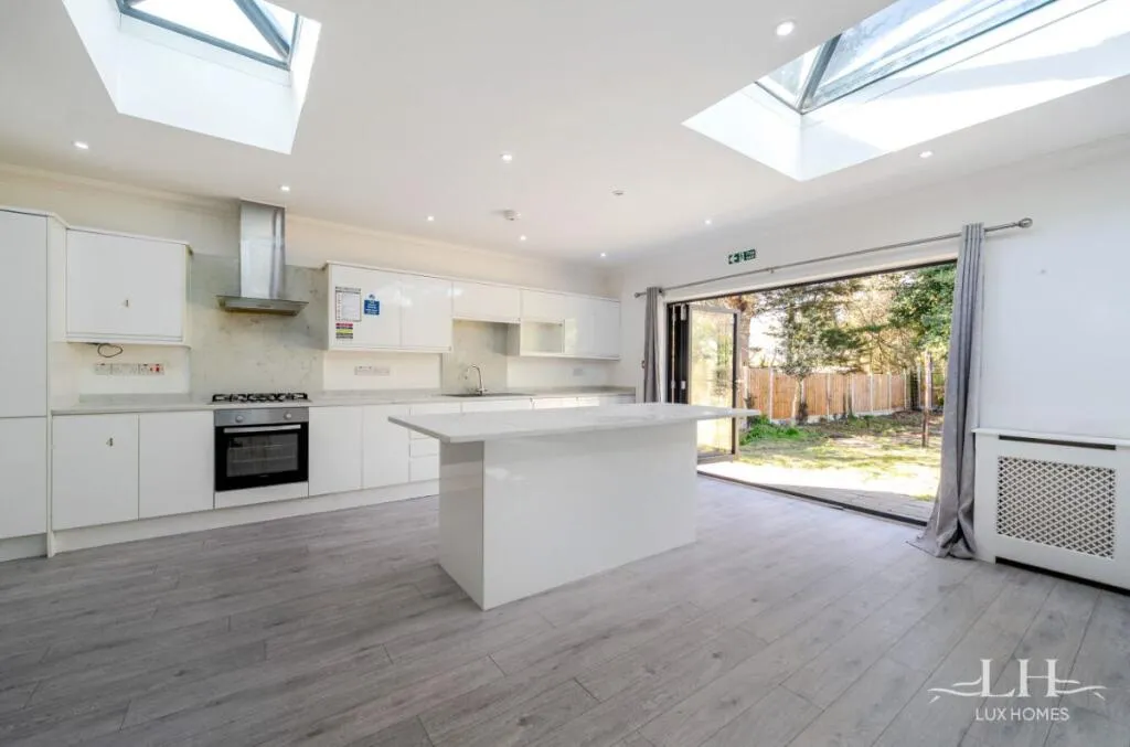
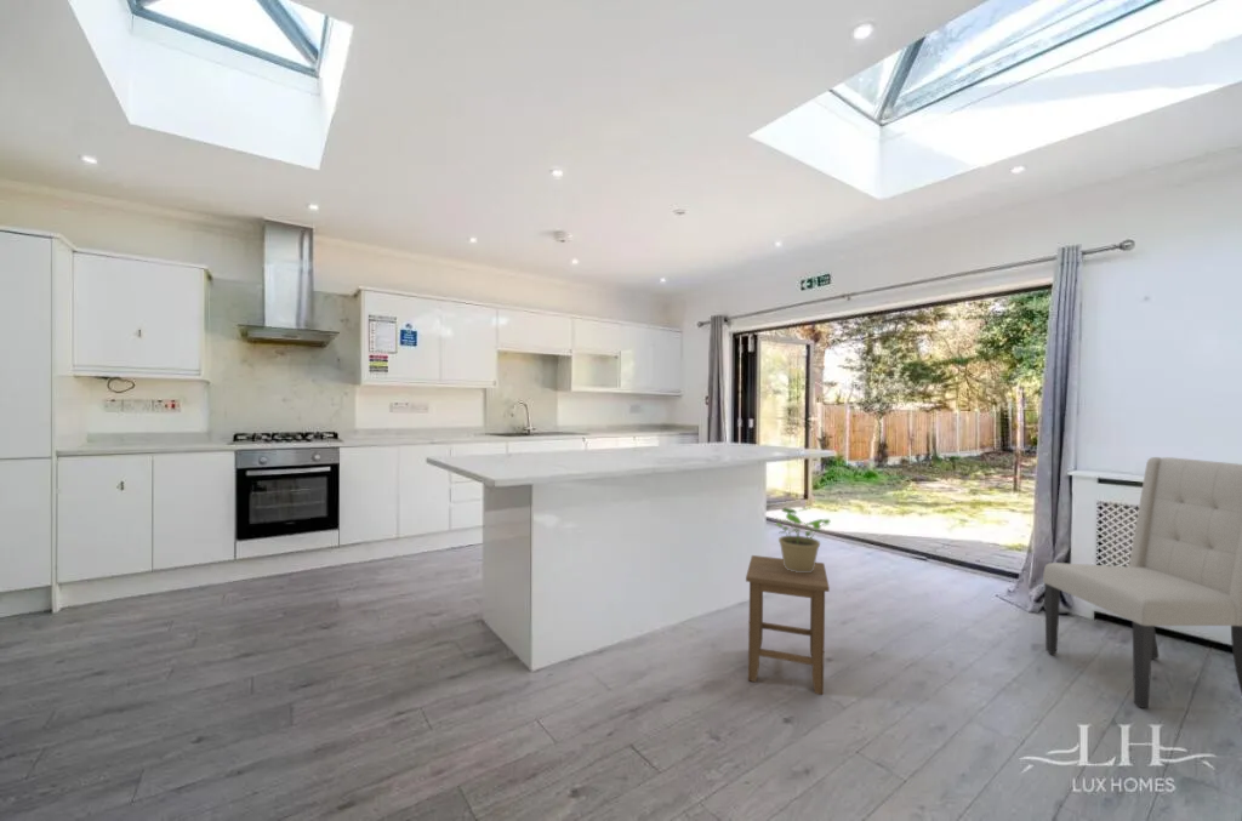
+ potted plant [773,506,832,572]
+ stool [745,554,831,696]
+ chair [1042,456,1242,709]
